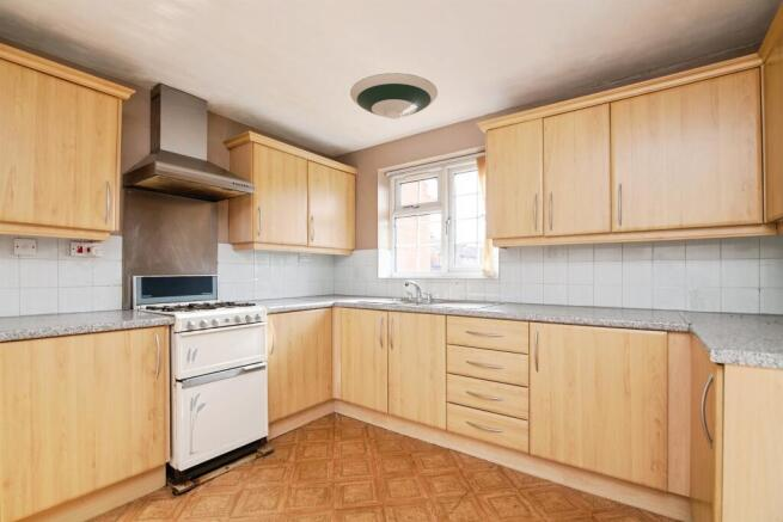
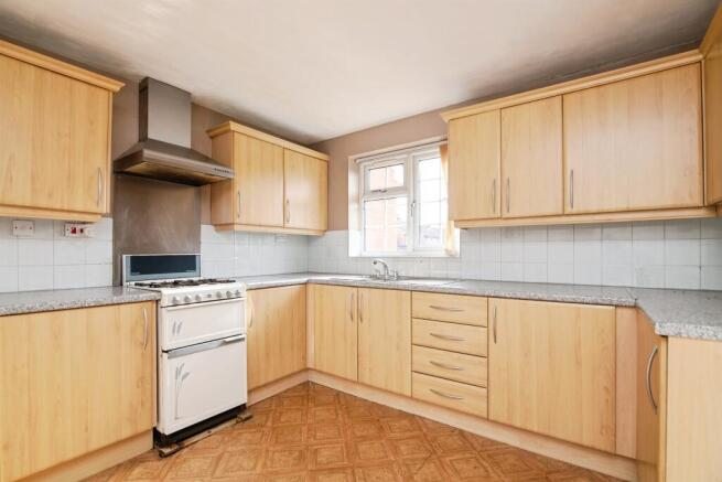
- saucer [349,72,439,121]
